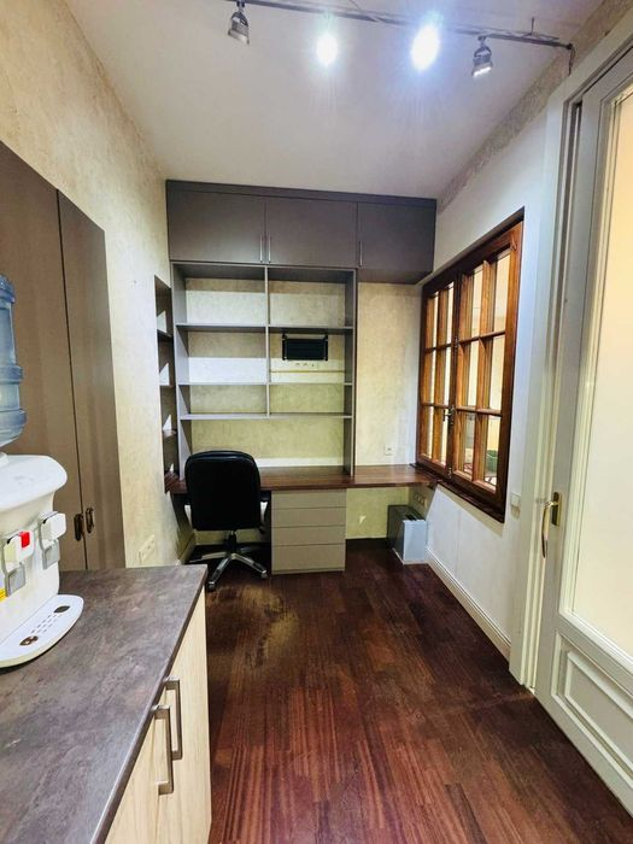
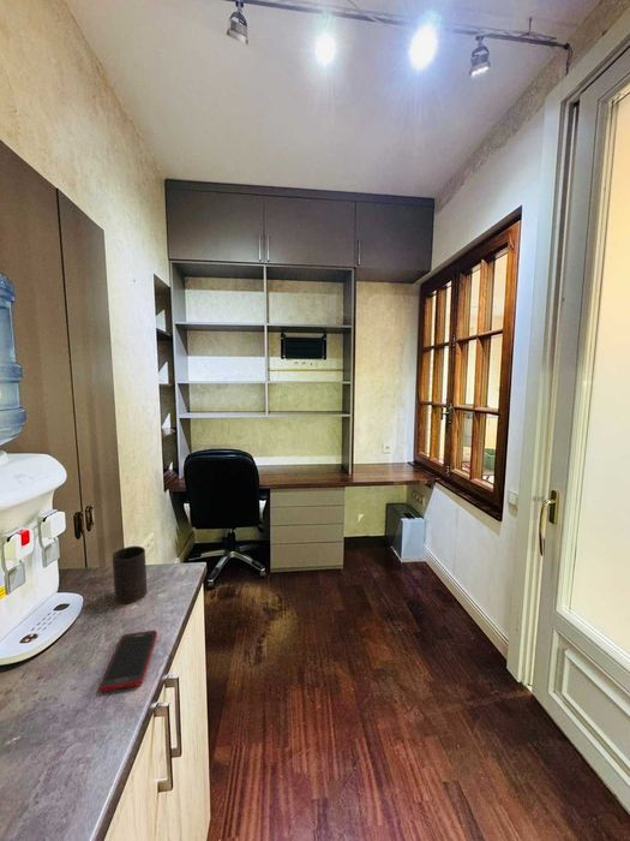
+ cup [112,545,148,604]
+ cell phone [98,630,158,692]
